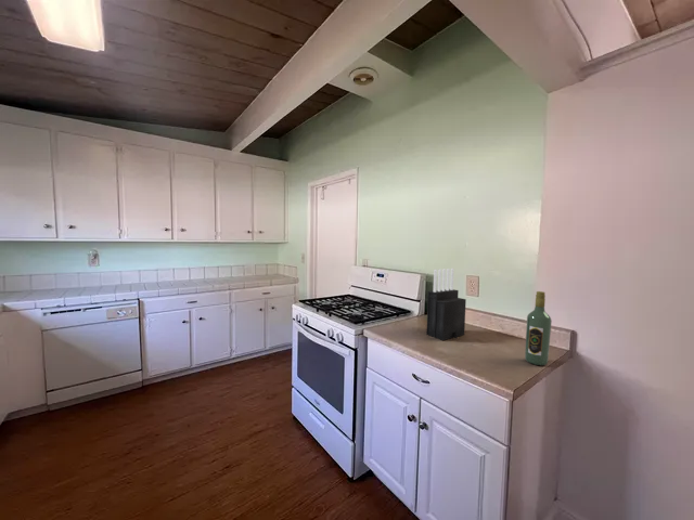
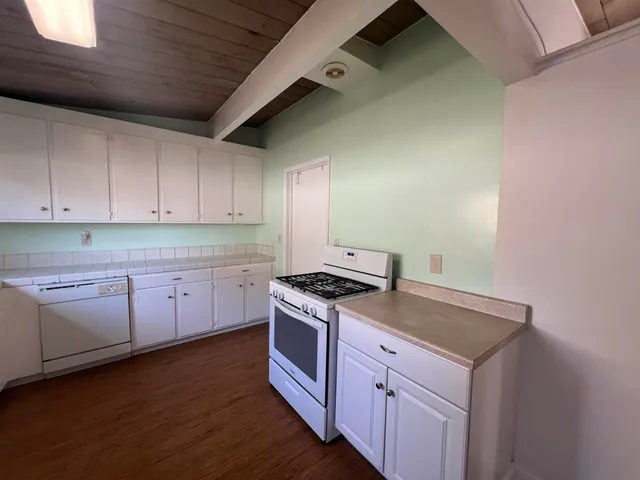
- wine bottle [524,290,553,366]
- knife block [426,268,467,341]
